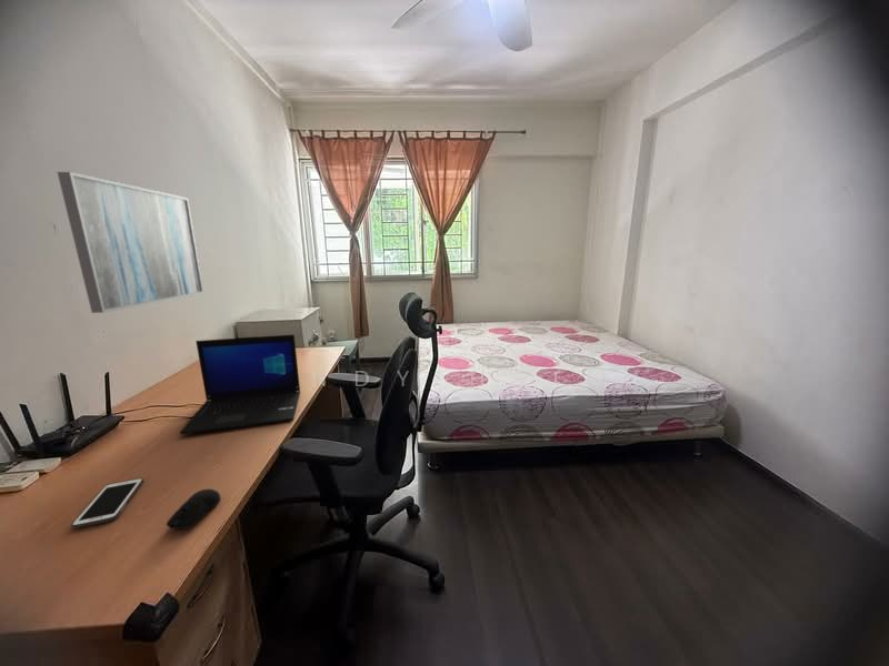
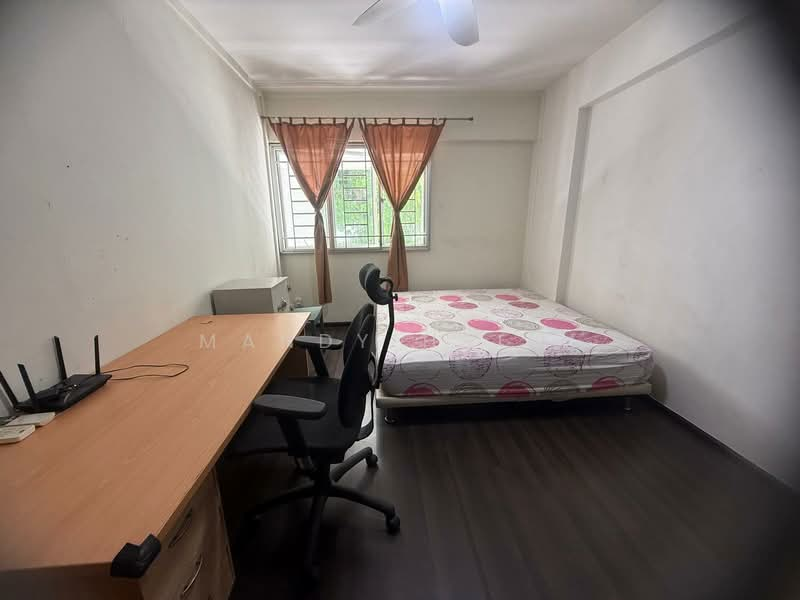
- laptop [179,333,301,435]
- computer mouse [166,488,221,531]
- cell phone [70,477,144,529]
- wall art [57,171,204,314]
